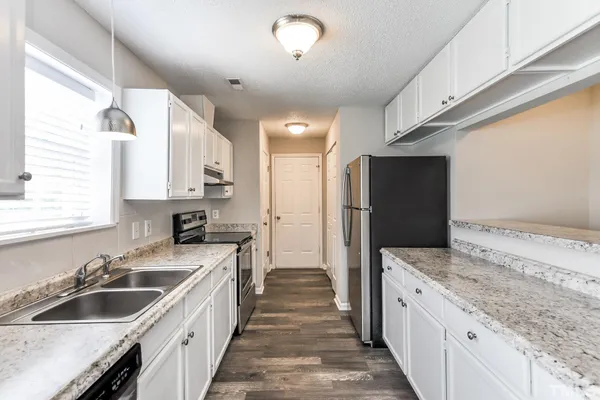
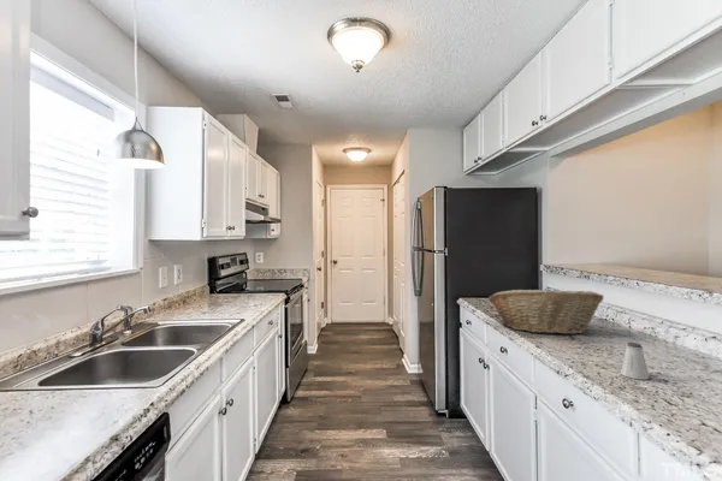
+ fruit basket [487,289,605,335]
+ saltshaker [620,342,650,381]
